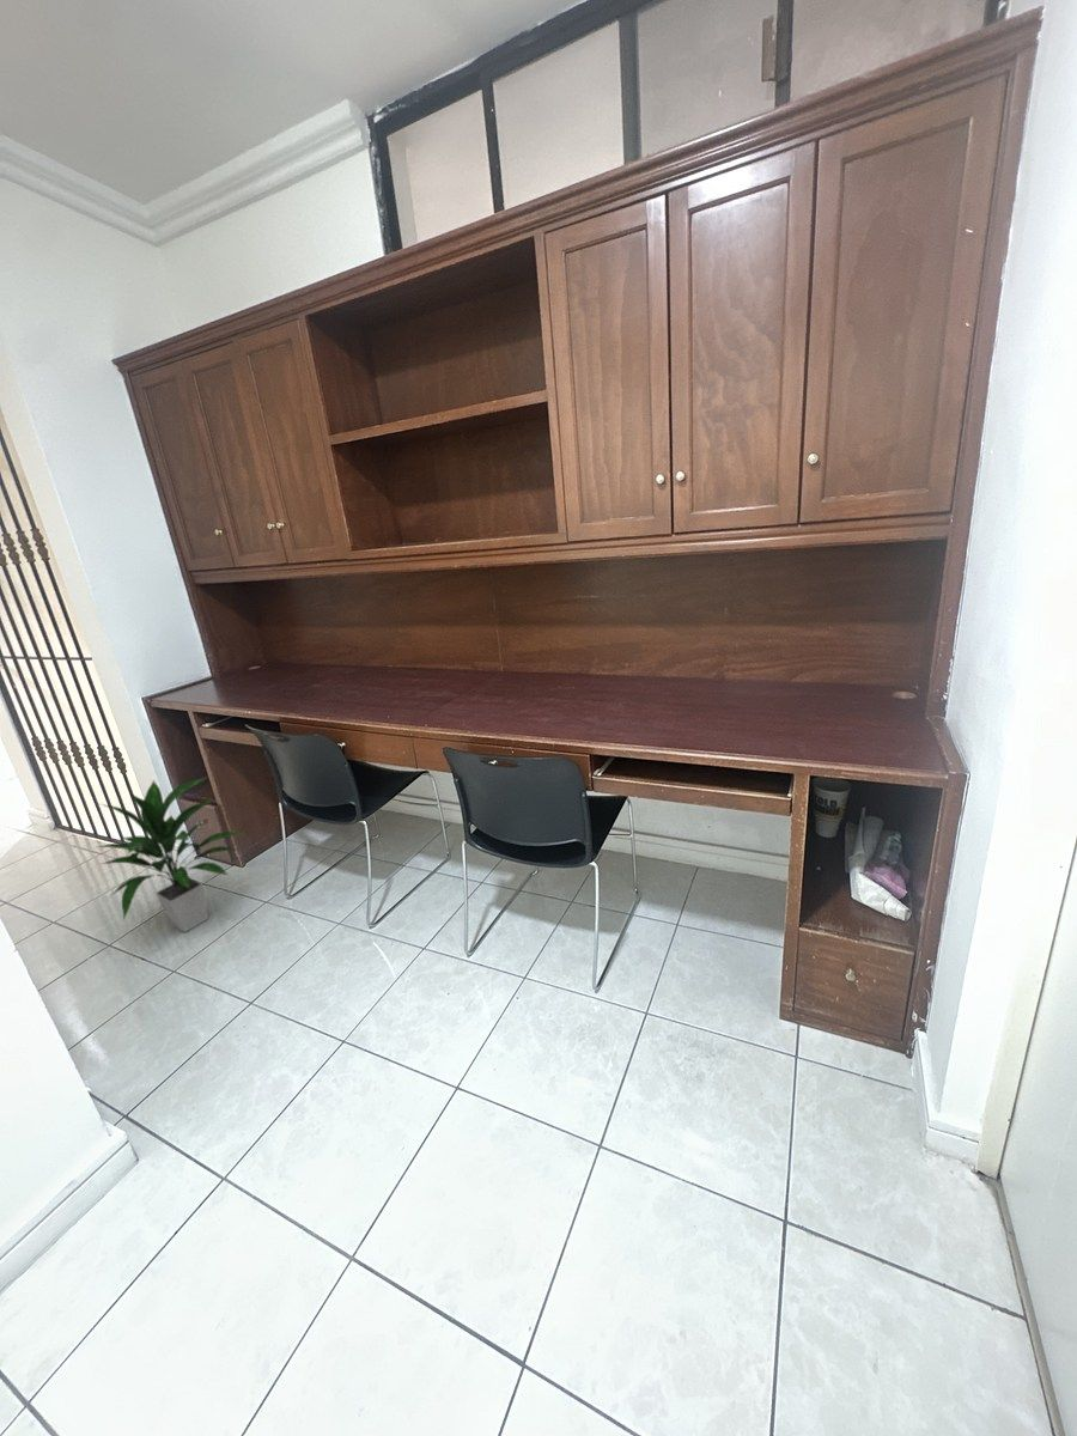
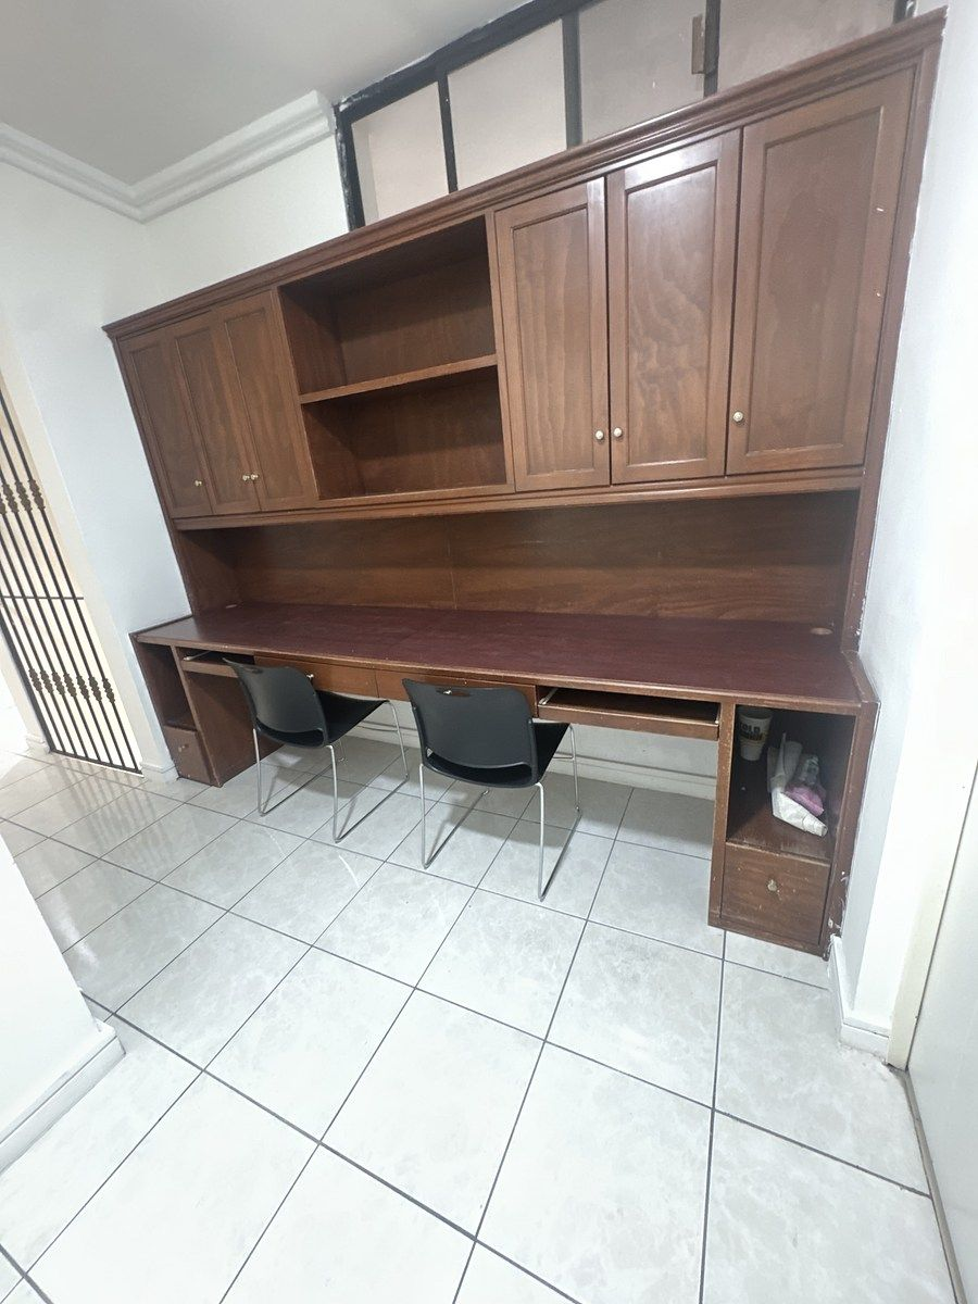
- indoor plant [96,775,244,933]
